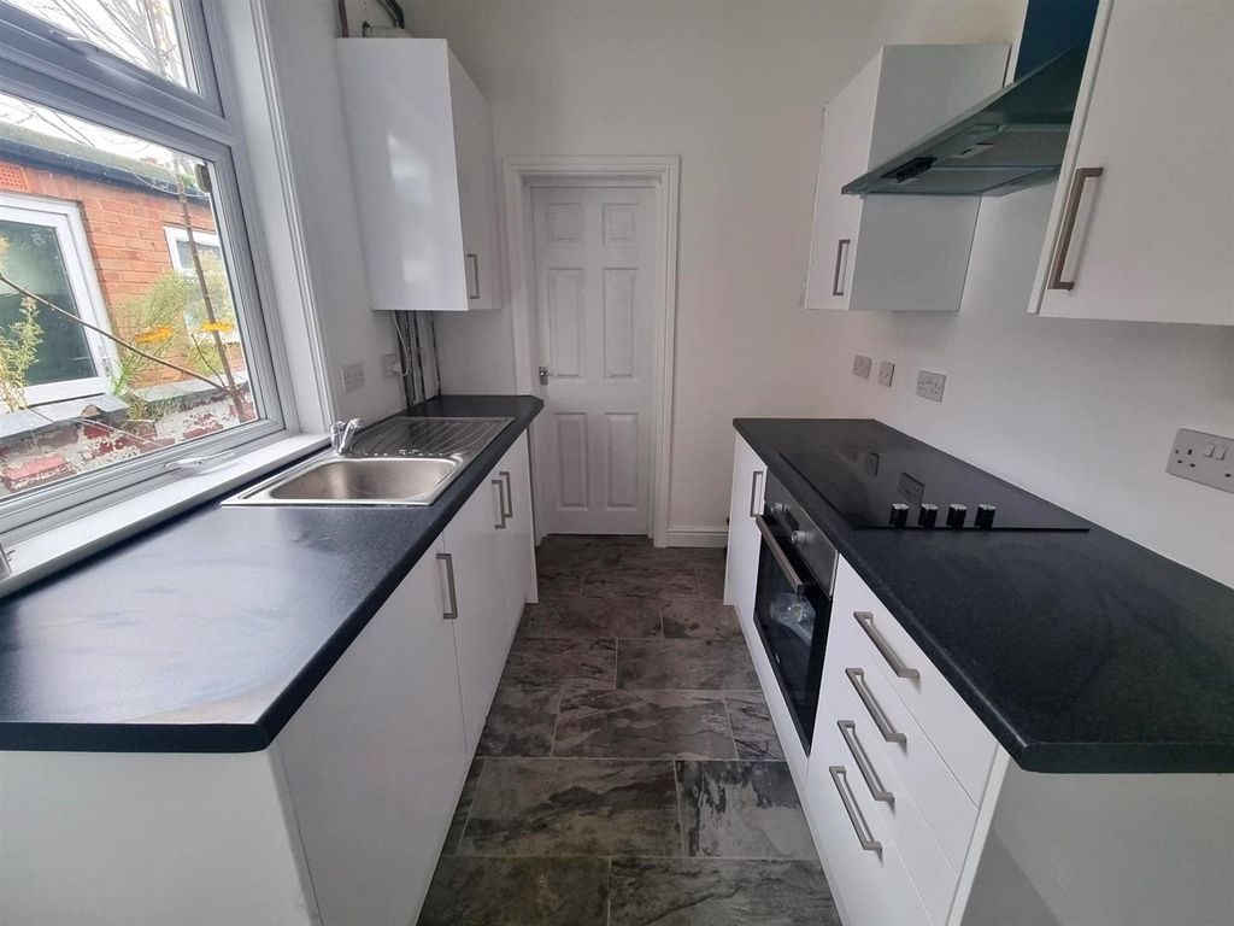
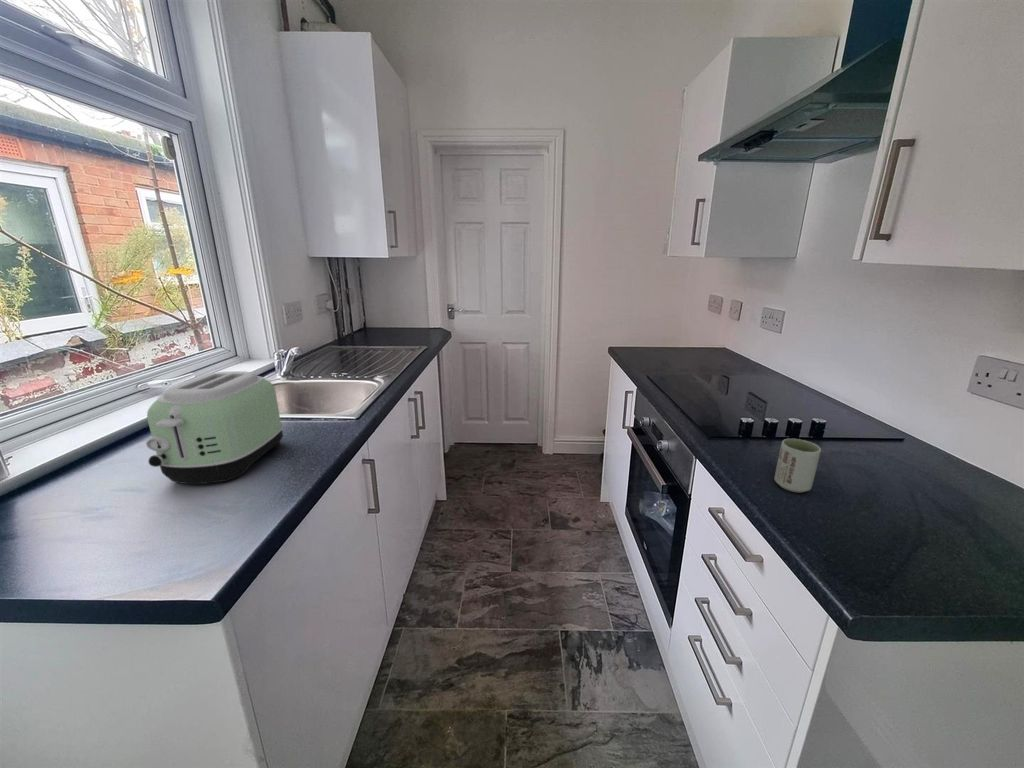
+ toaster [145,370,285,485]
+ cup [774,438,822,493]
